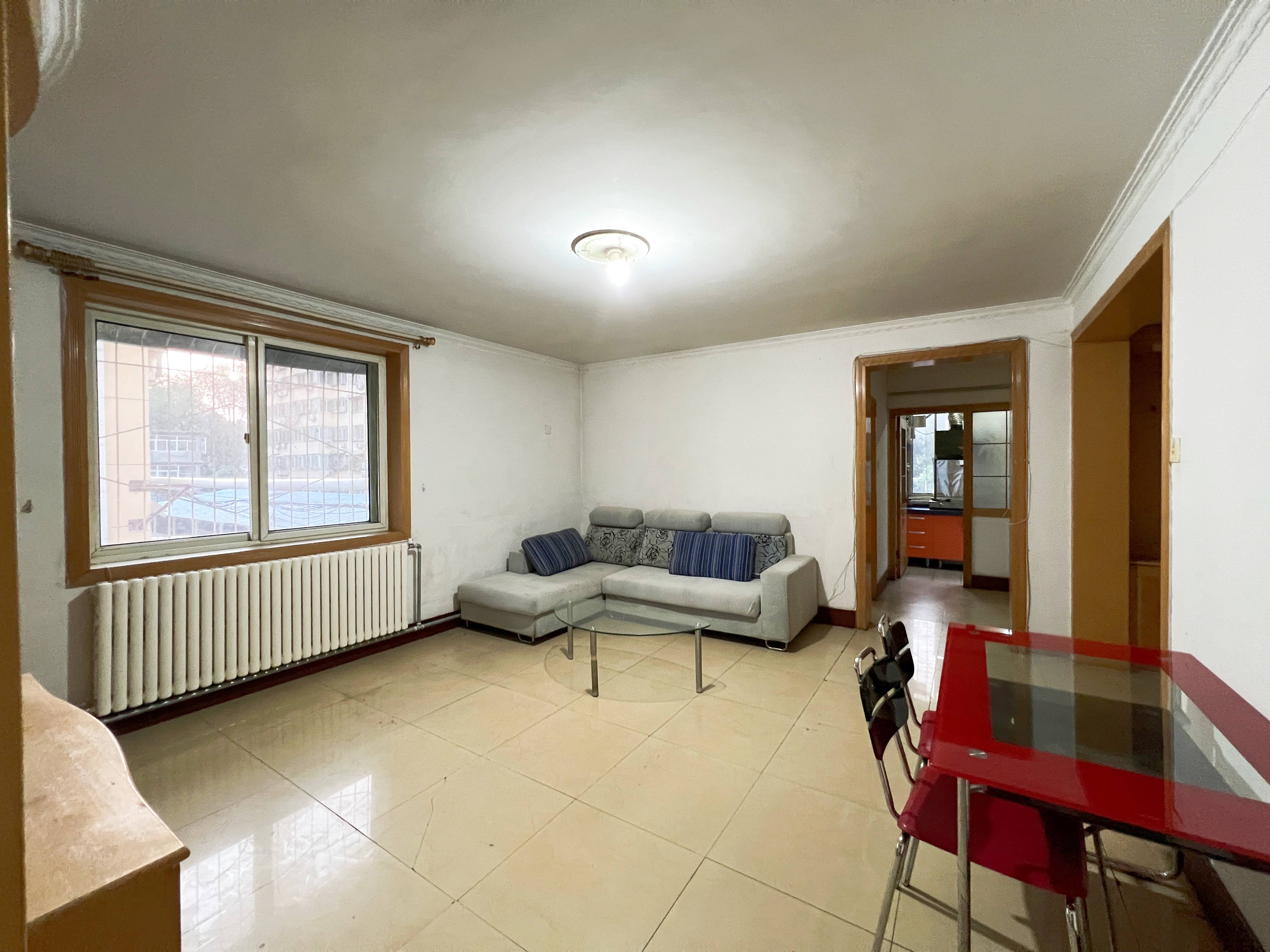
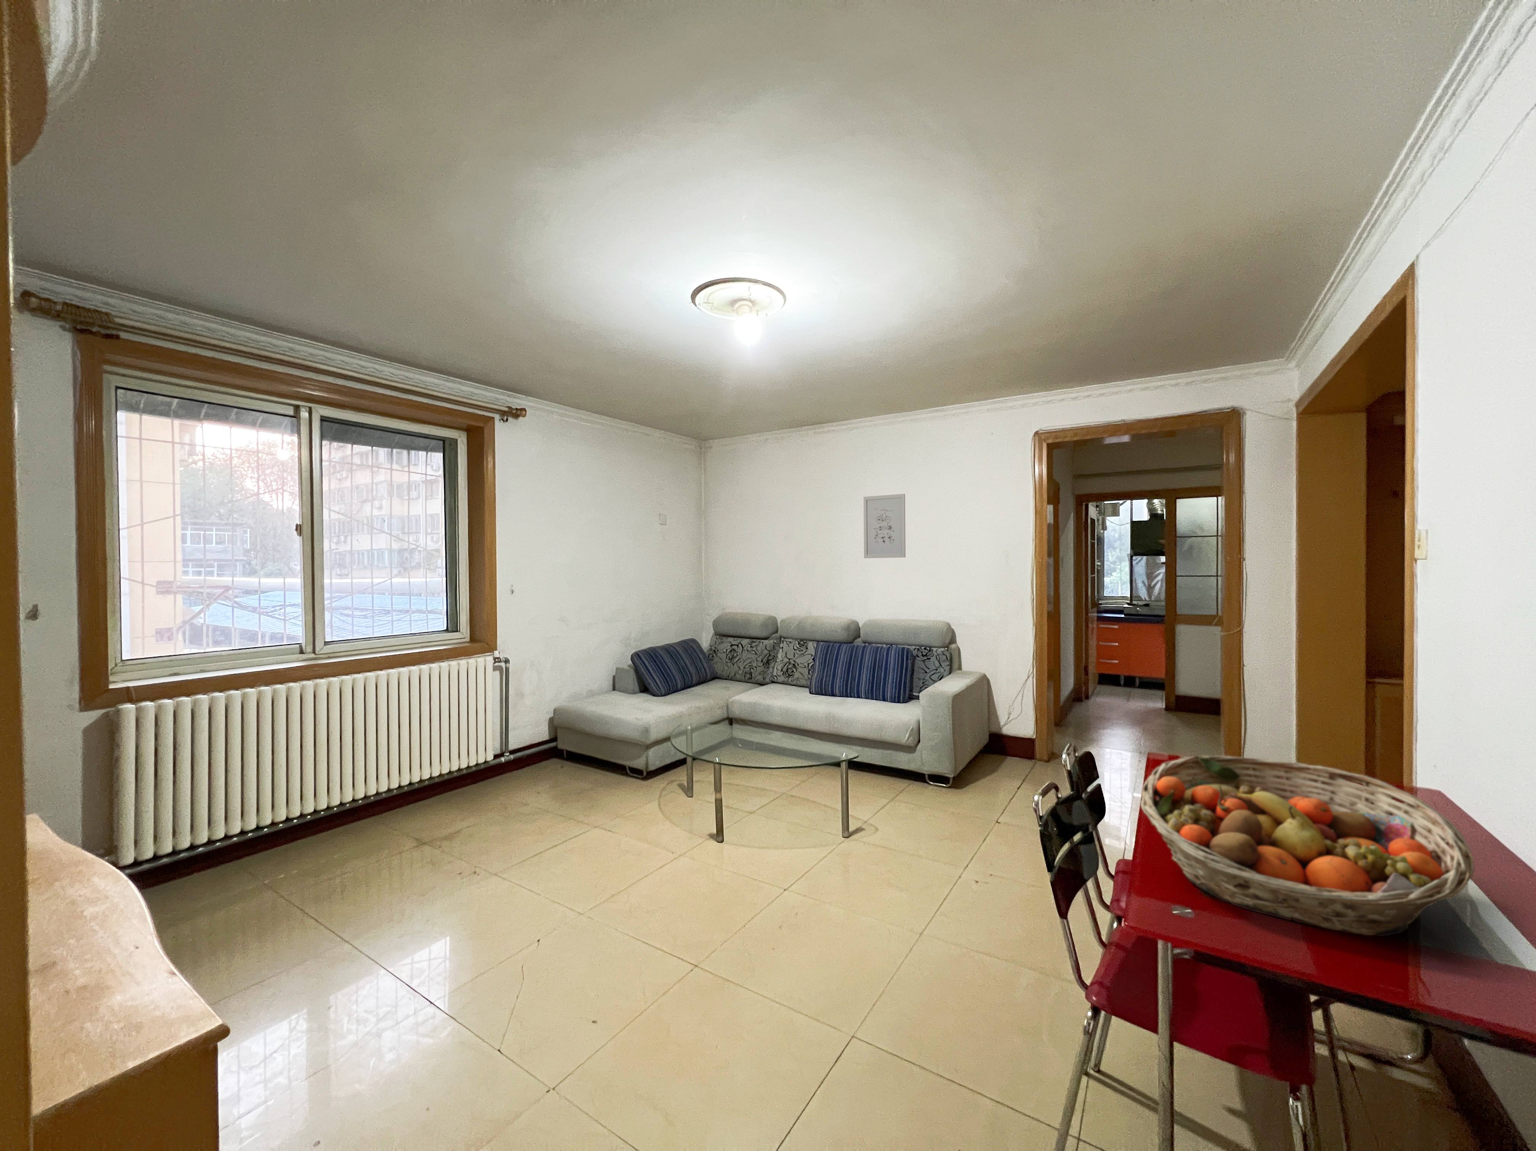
+ wall art [864,493,906,559]
+ fruit basket [1141,754,1476,936]
